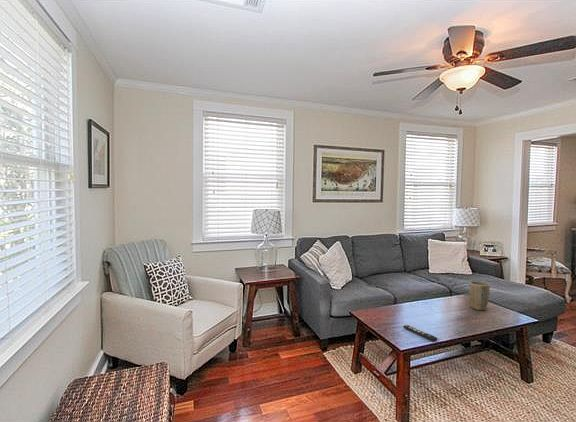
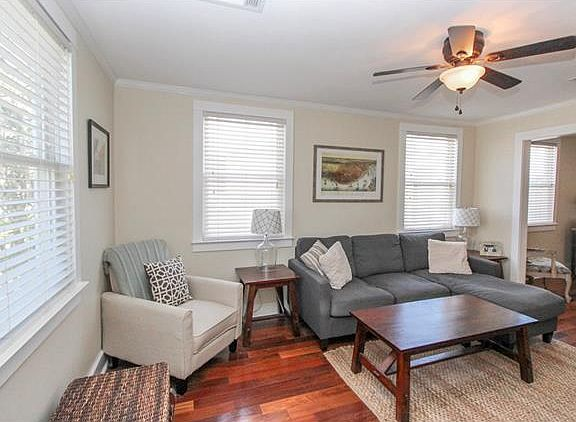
- plant pot [468,280,491,311]
- remote control [402,324,438,342]
